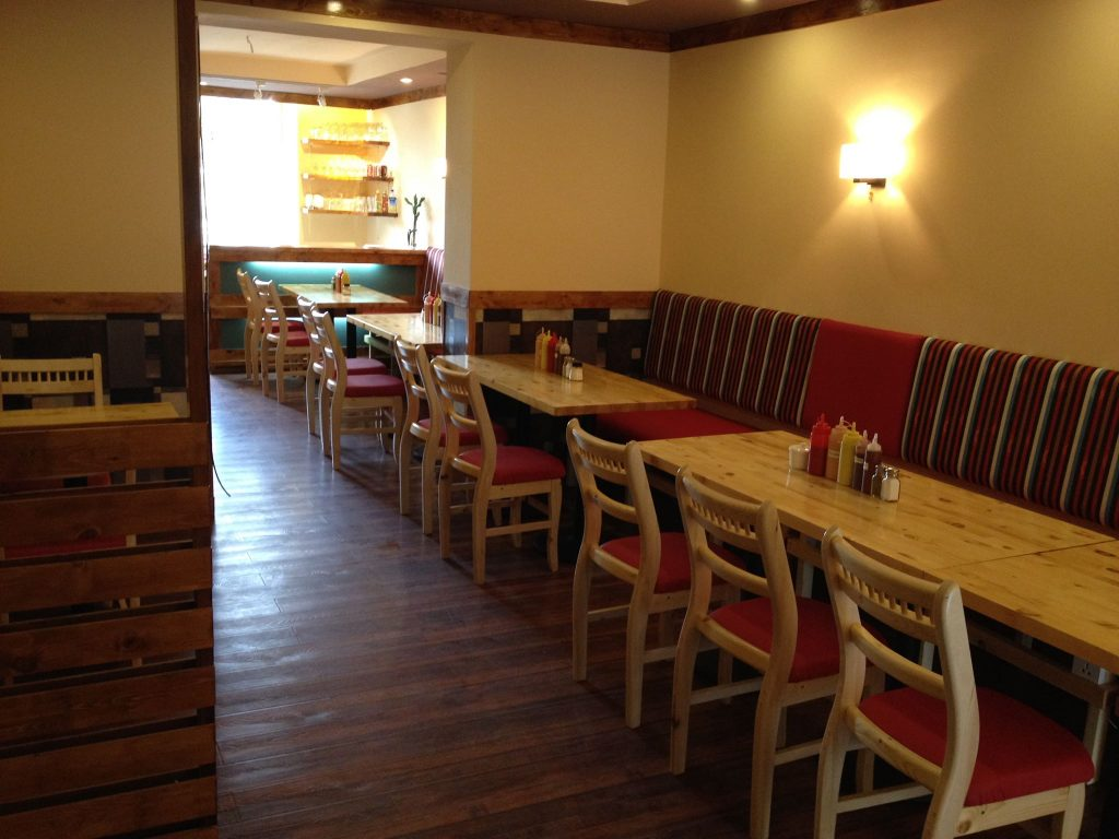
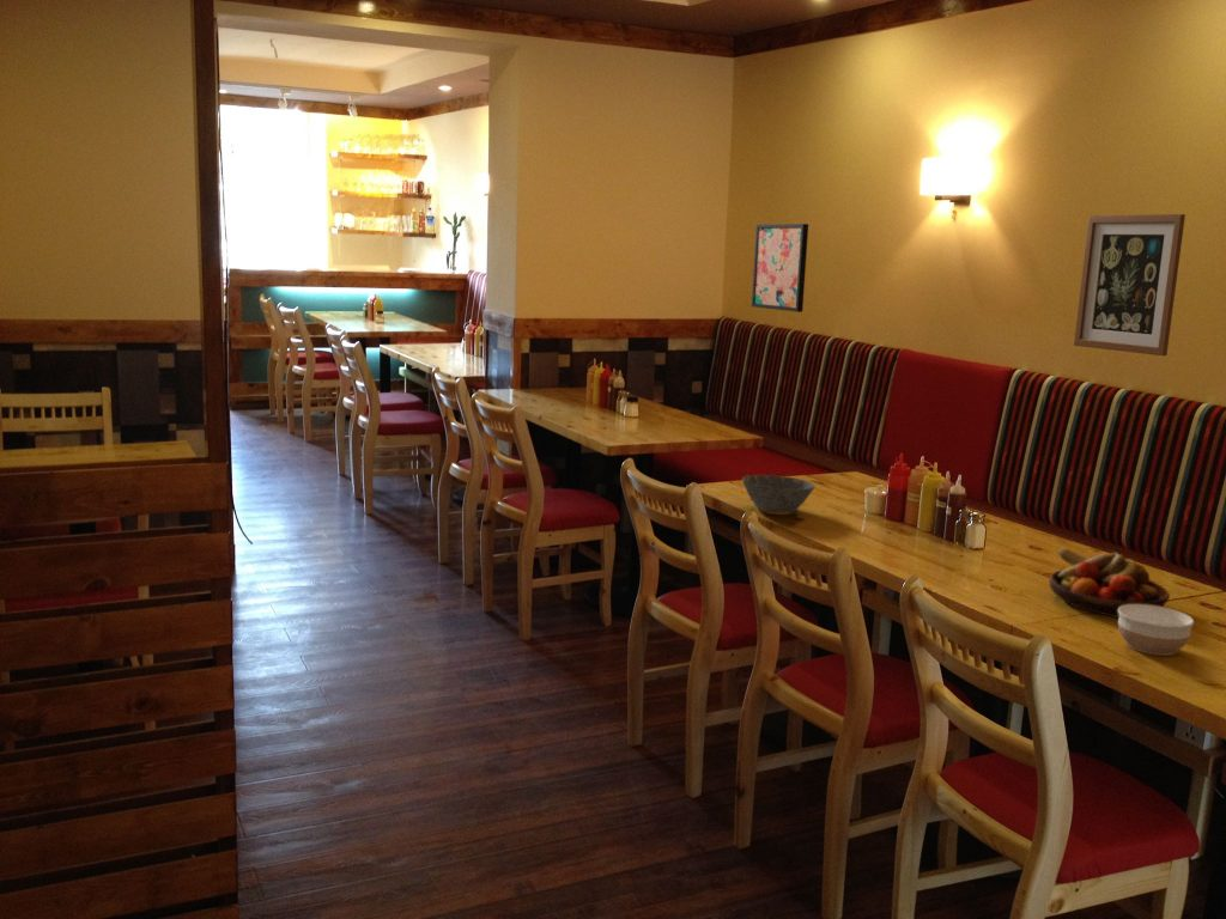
+ bowl [1117,604,1195,657]
+ bowl [741,474,817,515]
+ wall art [751,223,809,314]
+ fruit bowl [1048,546,1171,619]
+ wall art [1073,213,1186,357]
